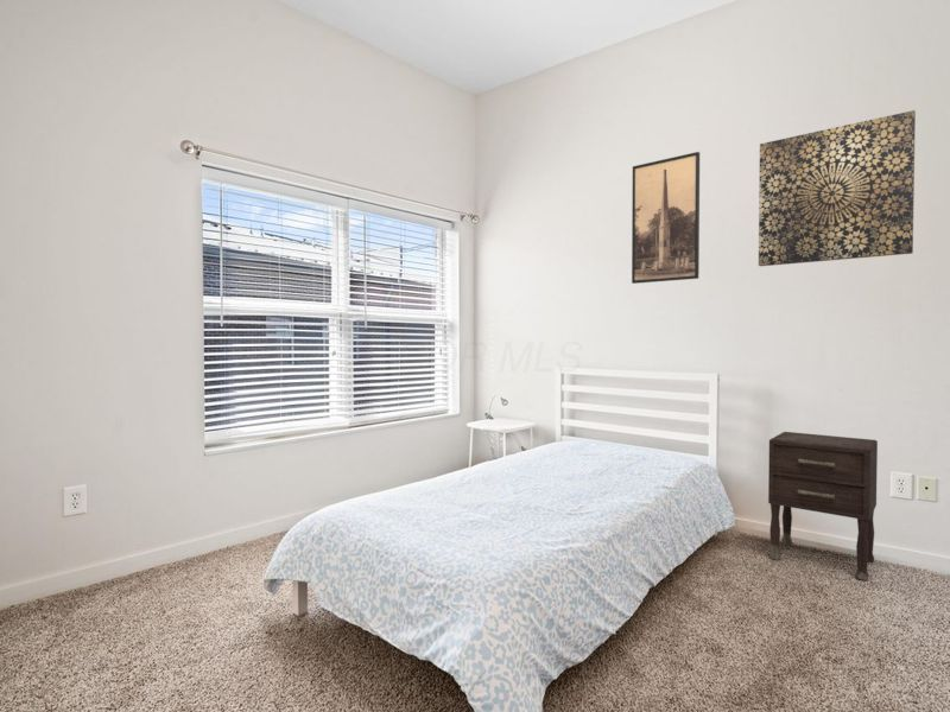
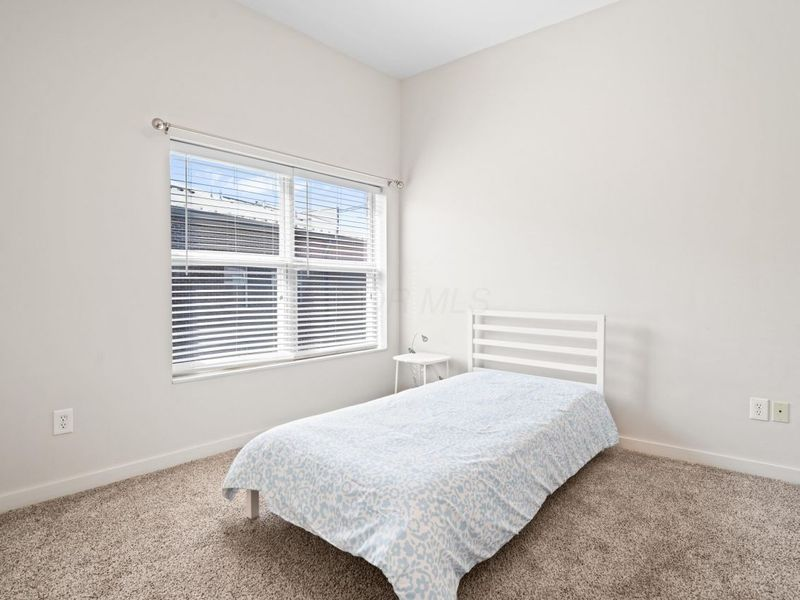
- nightstand [767,431,879,581]
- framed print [631,151,701,285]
- wall art [758,109,917,267]
